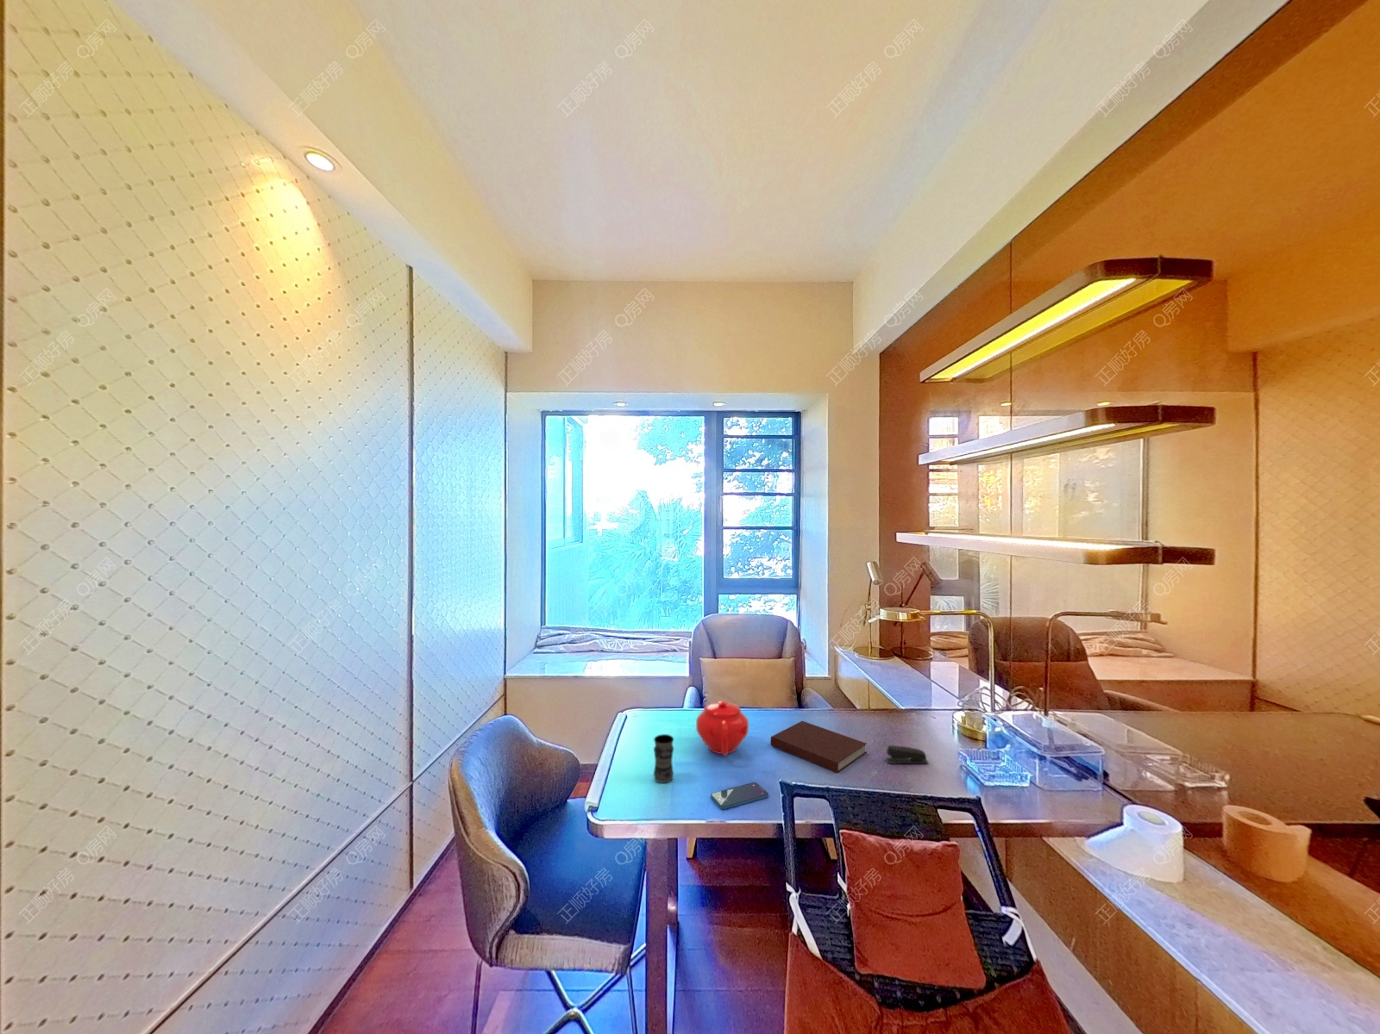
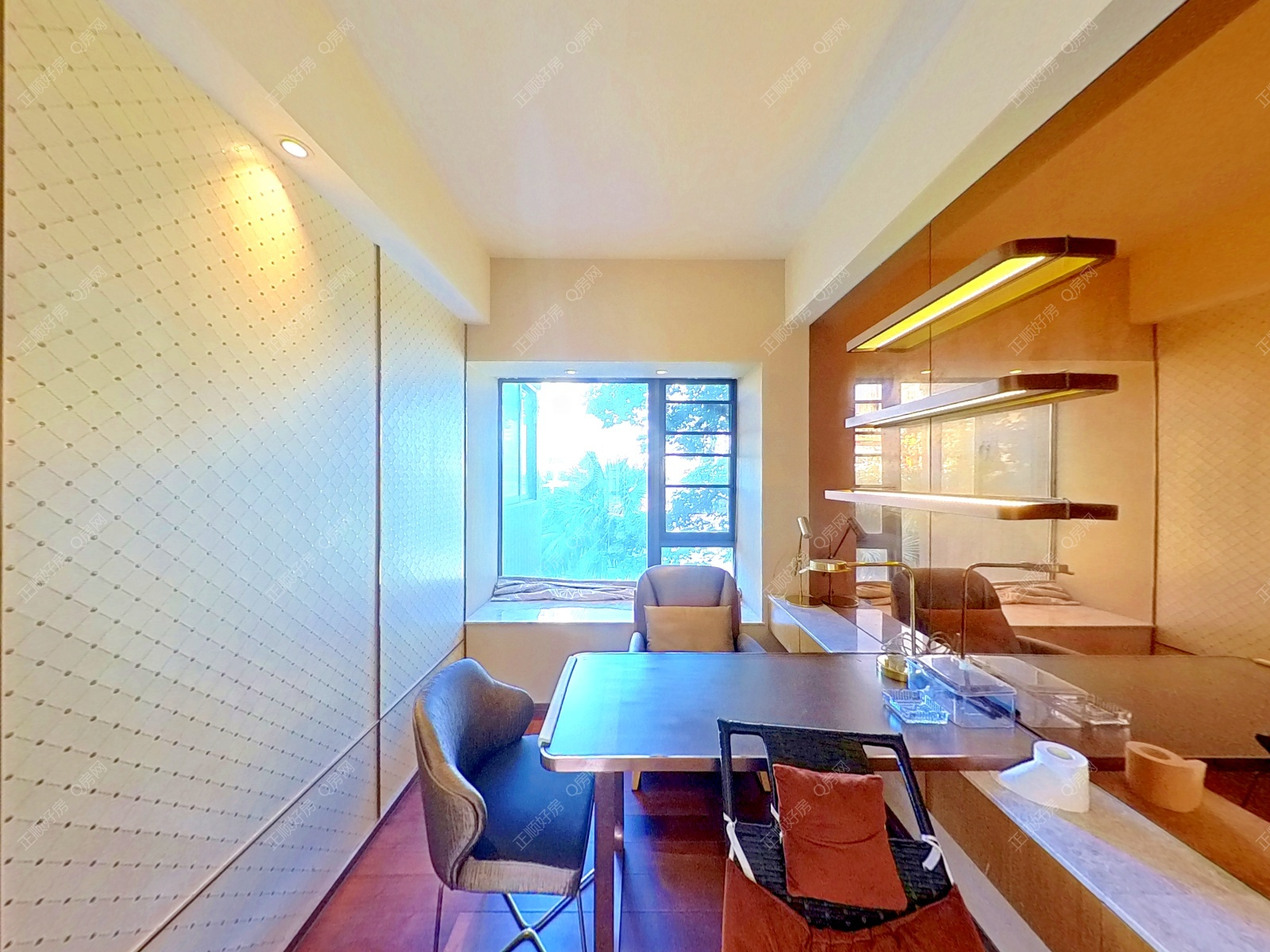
- notebook [769,720,868,773]
- smartphone [710,782,769,810]
- teapot [695,699,750,757]
- stapler [885,744,929,765]
- jar [653,733,675,784]
